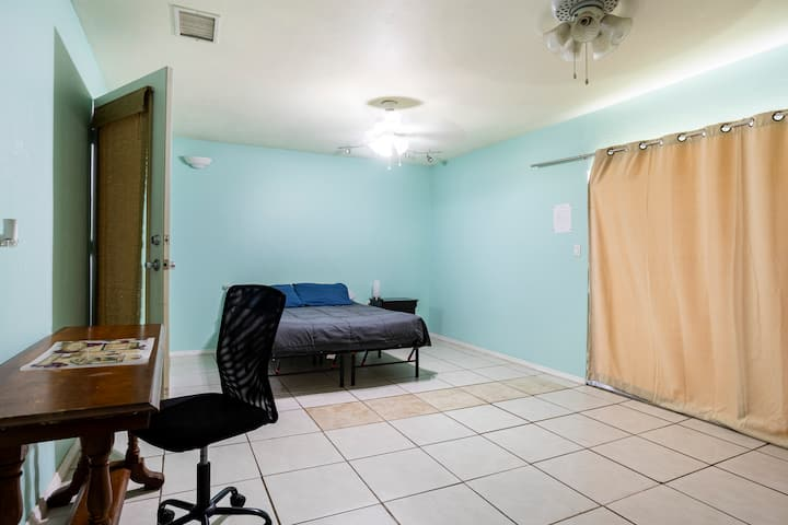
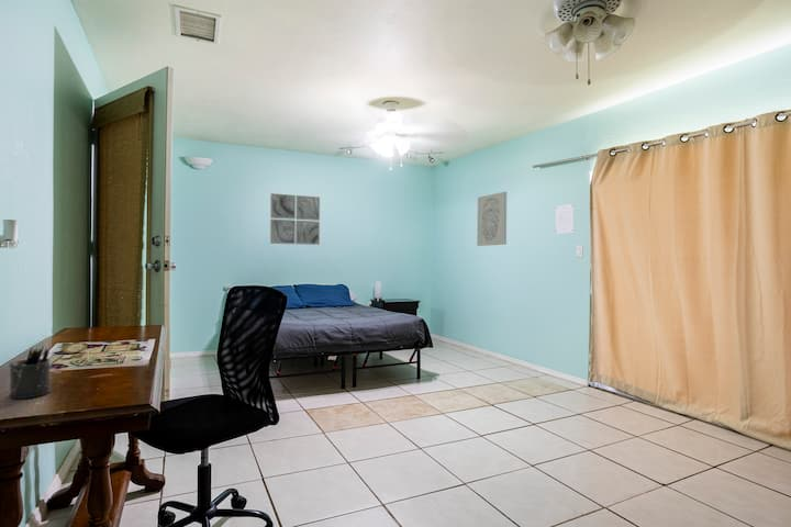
+ wall art [269,192,321,246]
+ wall art [476,191,508,247]
+ pen holder [8,344,53,400]
